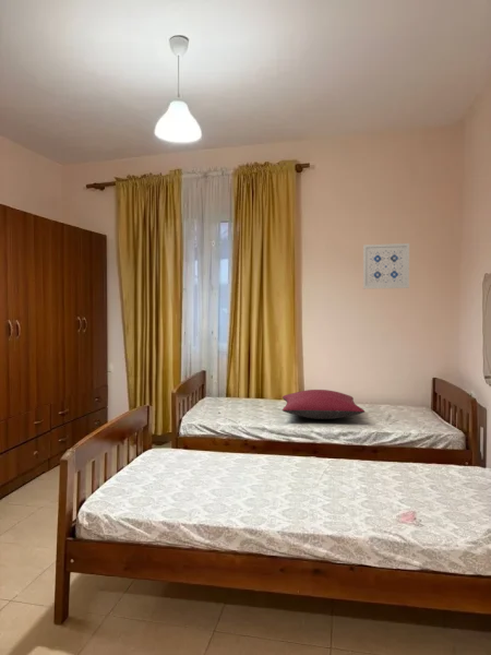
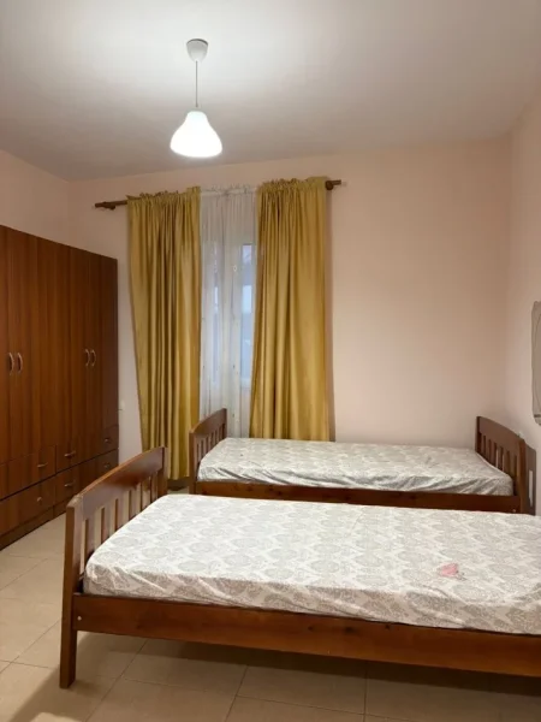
- pillow [282,389,366,420]
- wall art [362,242,410,289]
